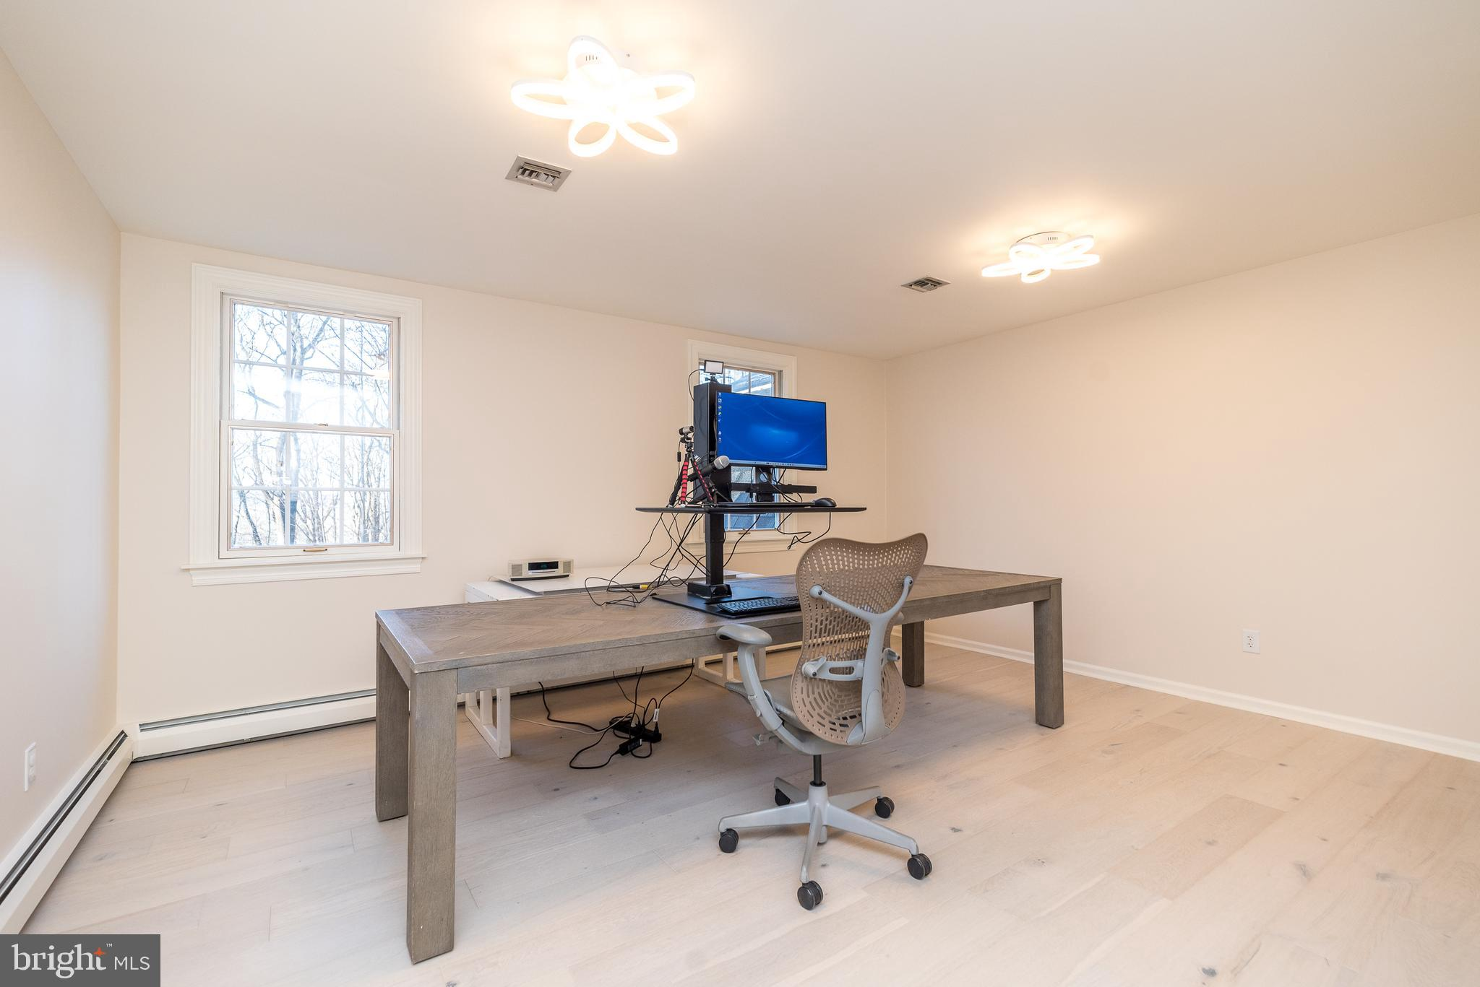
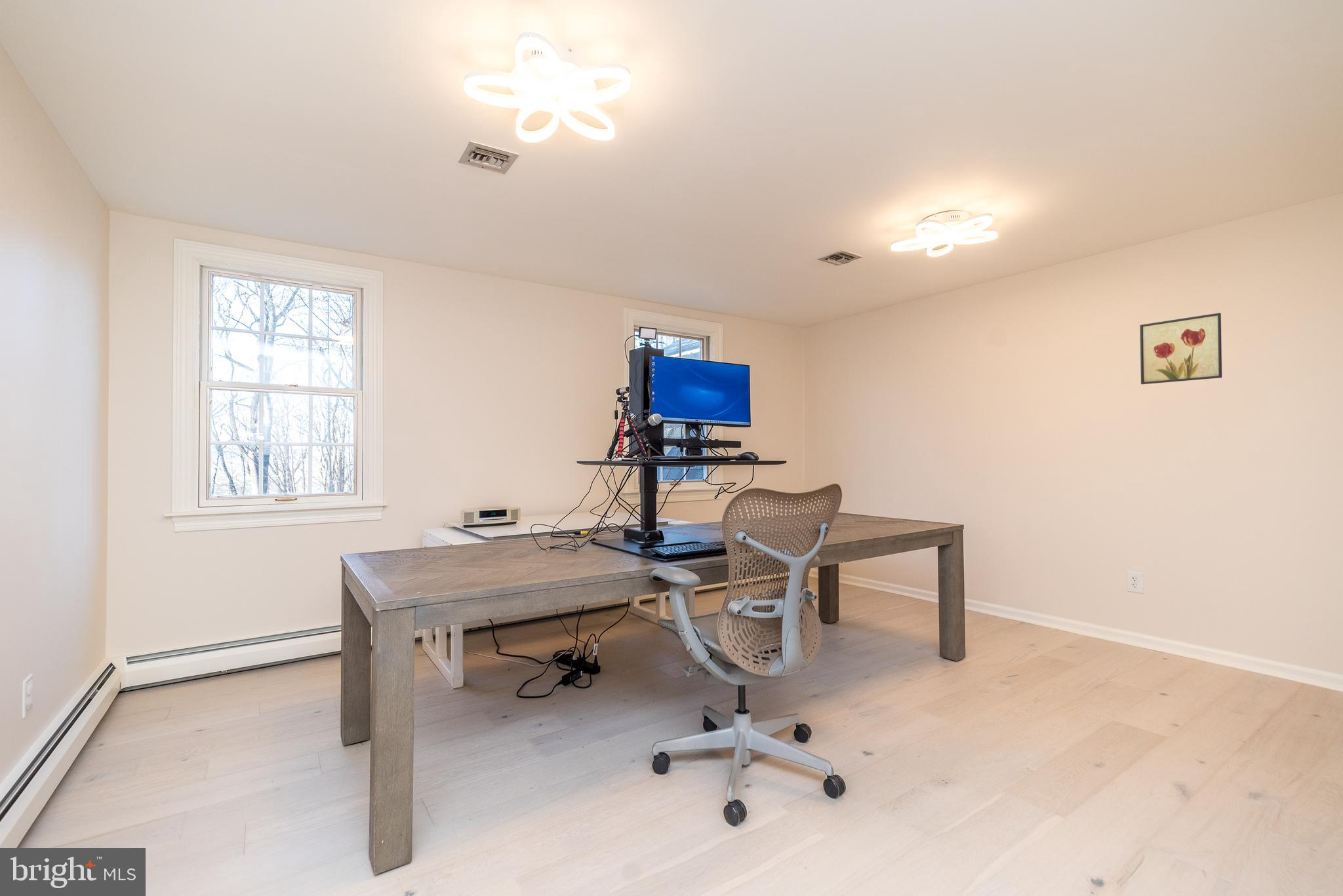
+ wall art [1139,312,1222,385]
